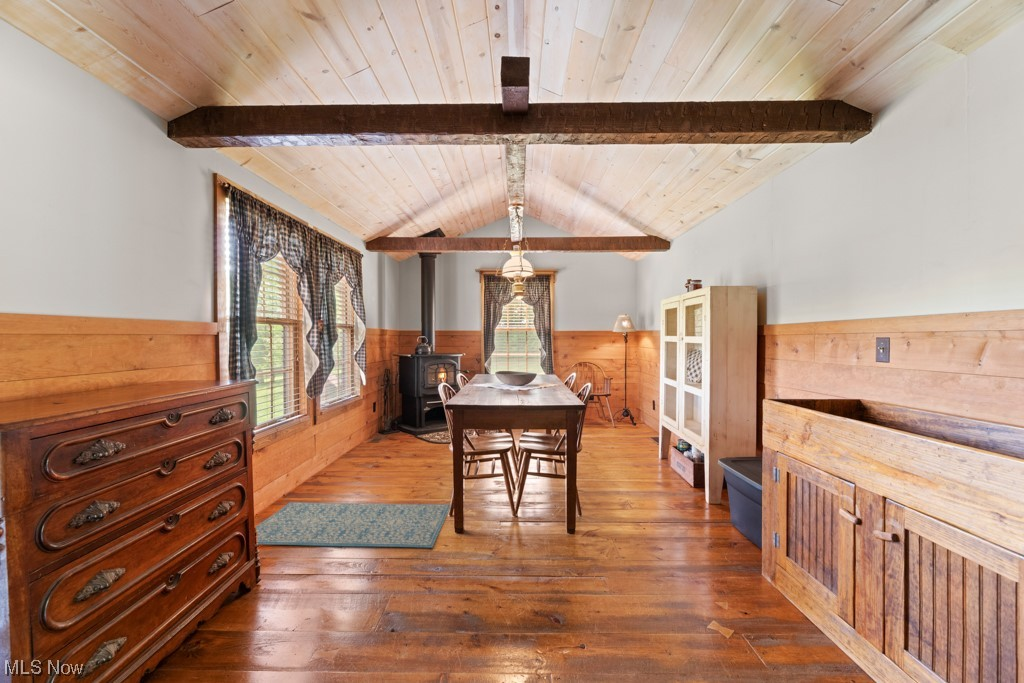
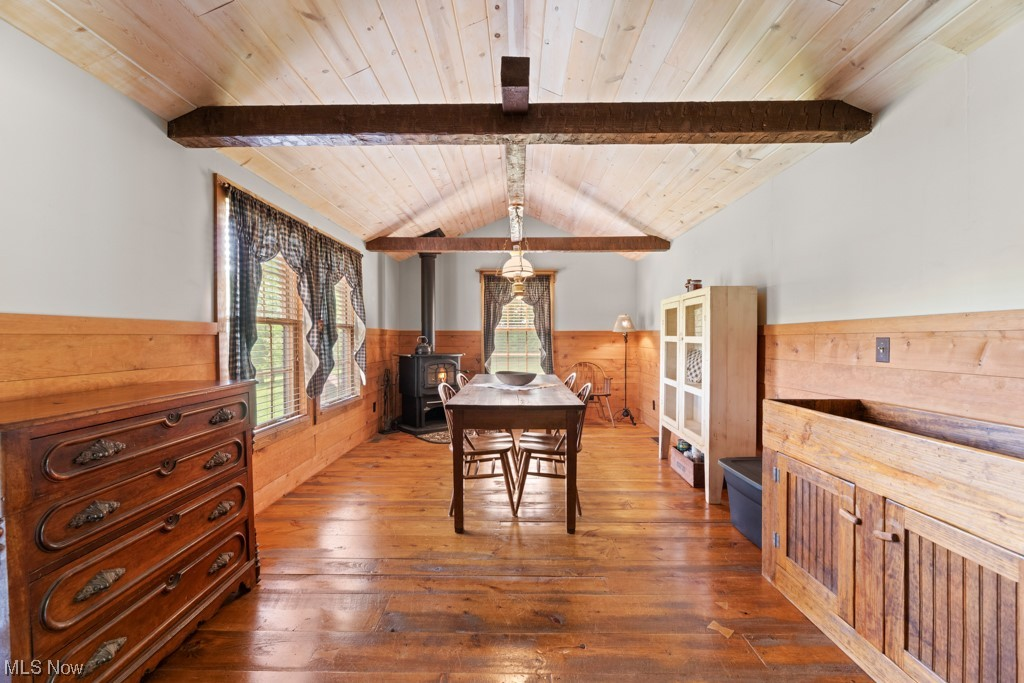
- rug [255,501,451,549]
